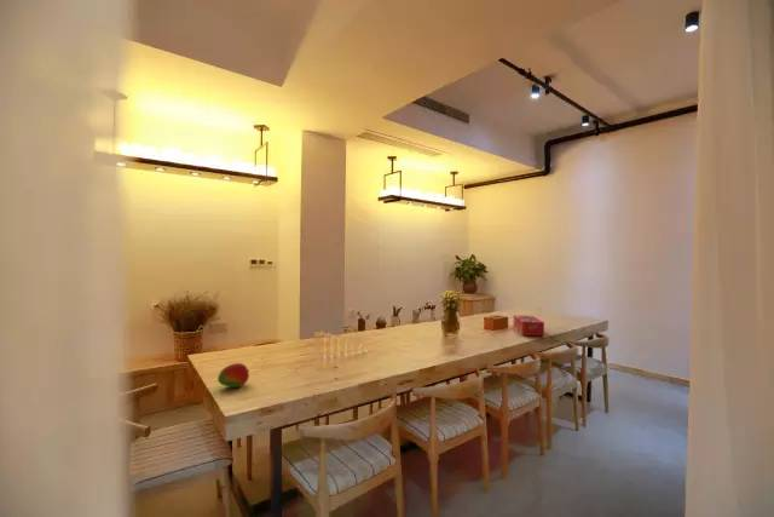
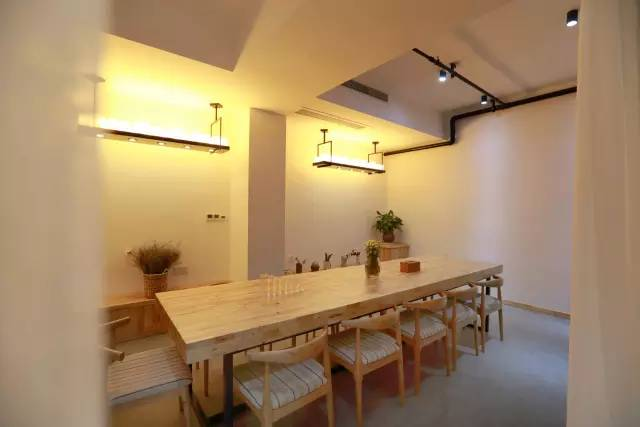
- tissue box [513,314,545,337]
- fruit [216,362,250,389]
